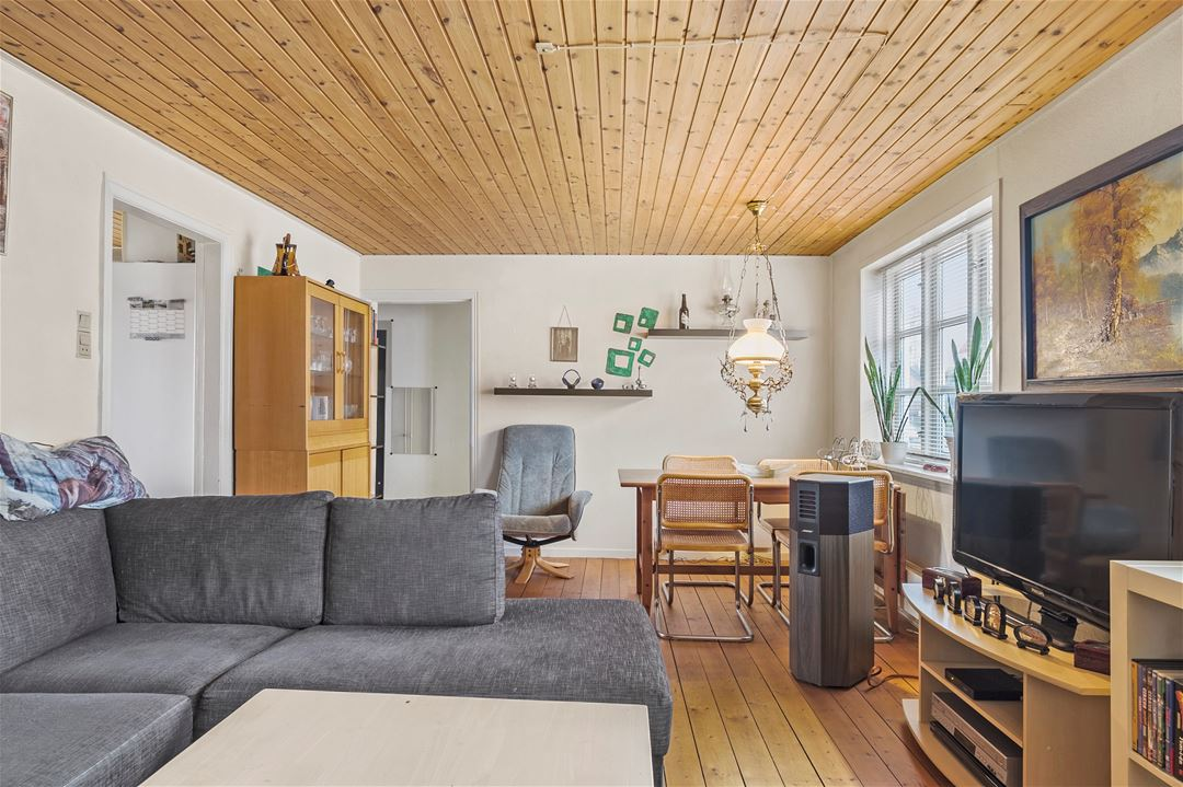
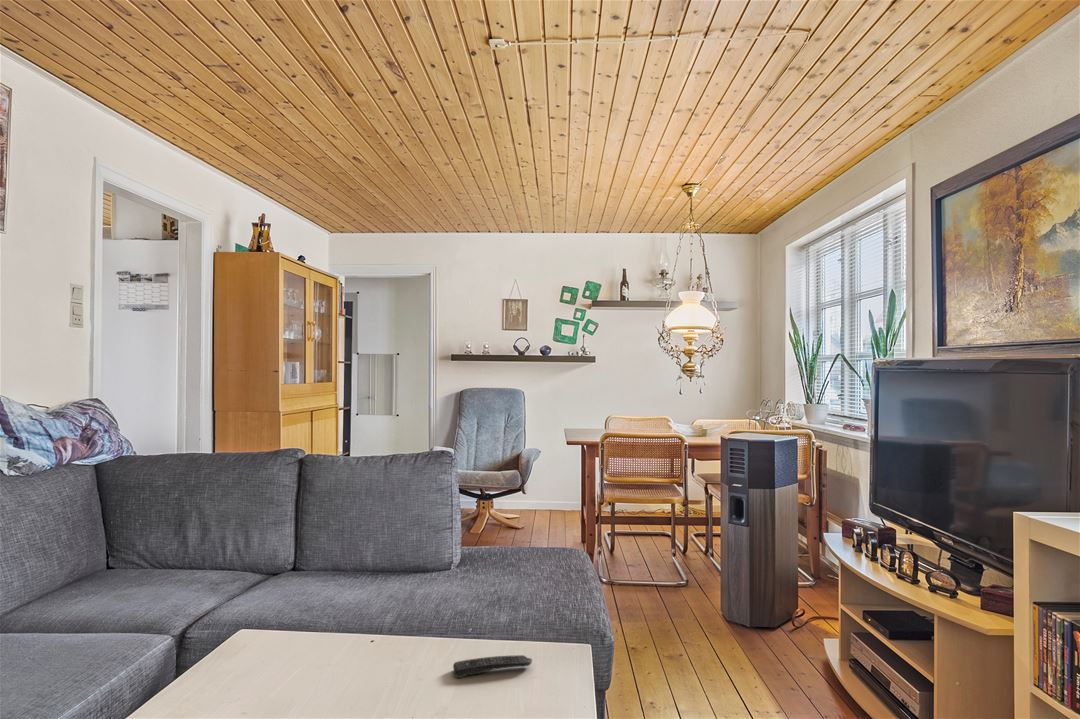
+ remote control [452,654,533,679]
